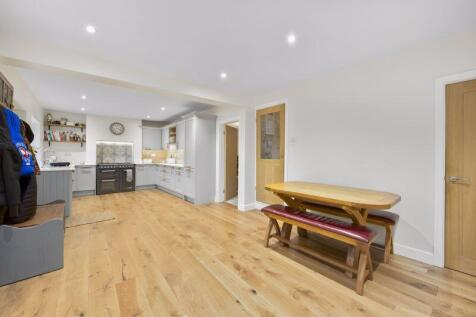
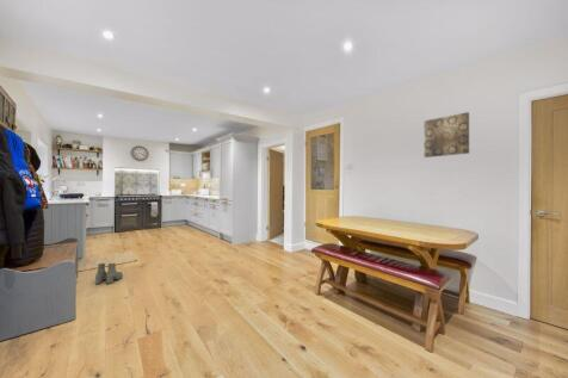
+ boots [94,262,124,285]
+ wall art [424,111,470,159]
